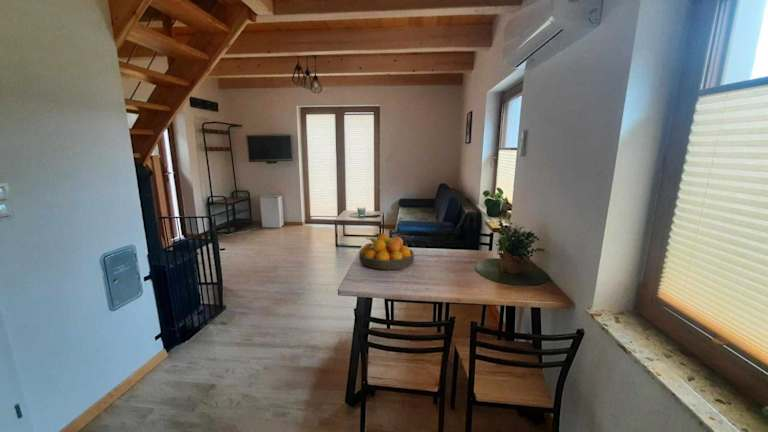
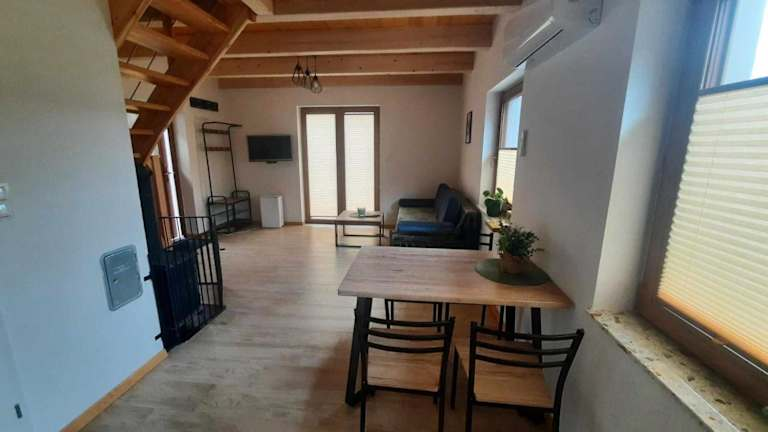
- fruit bowl [358,232,415,270]
